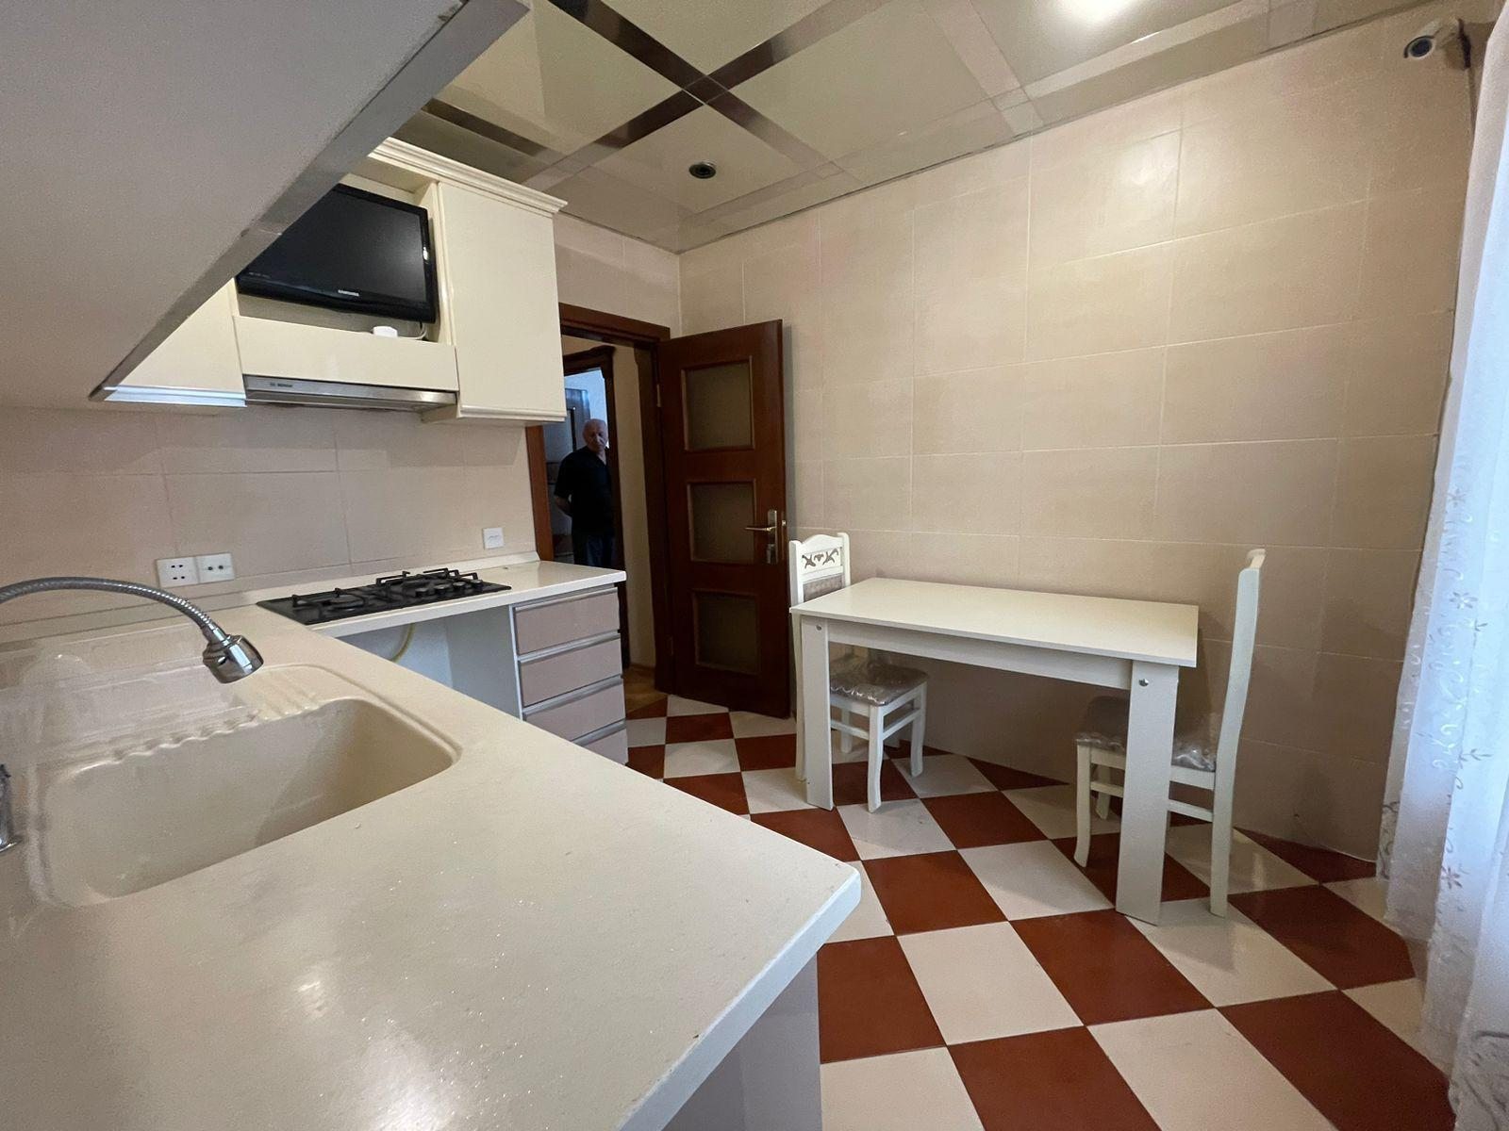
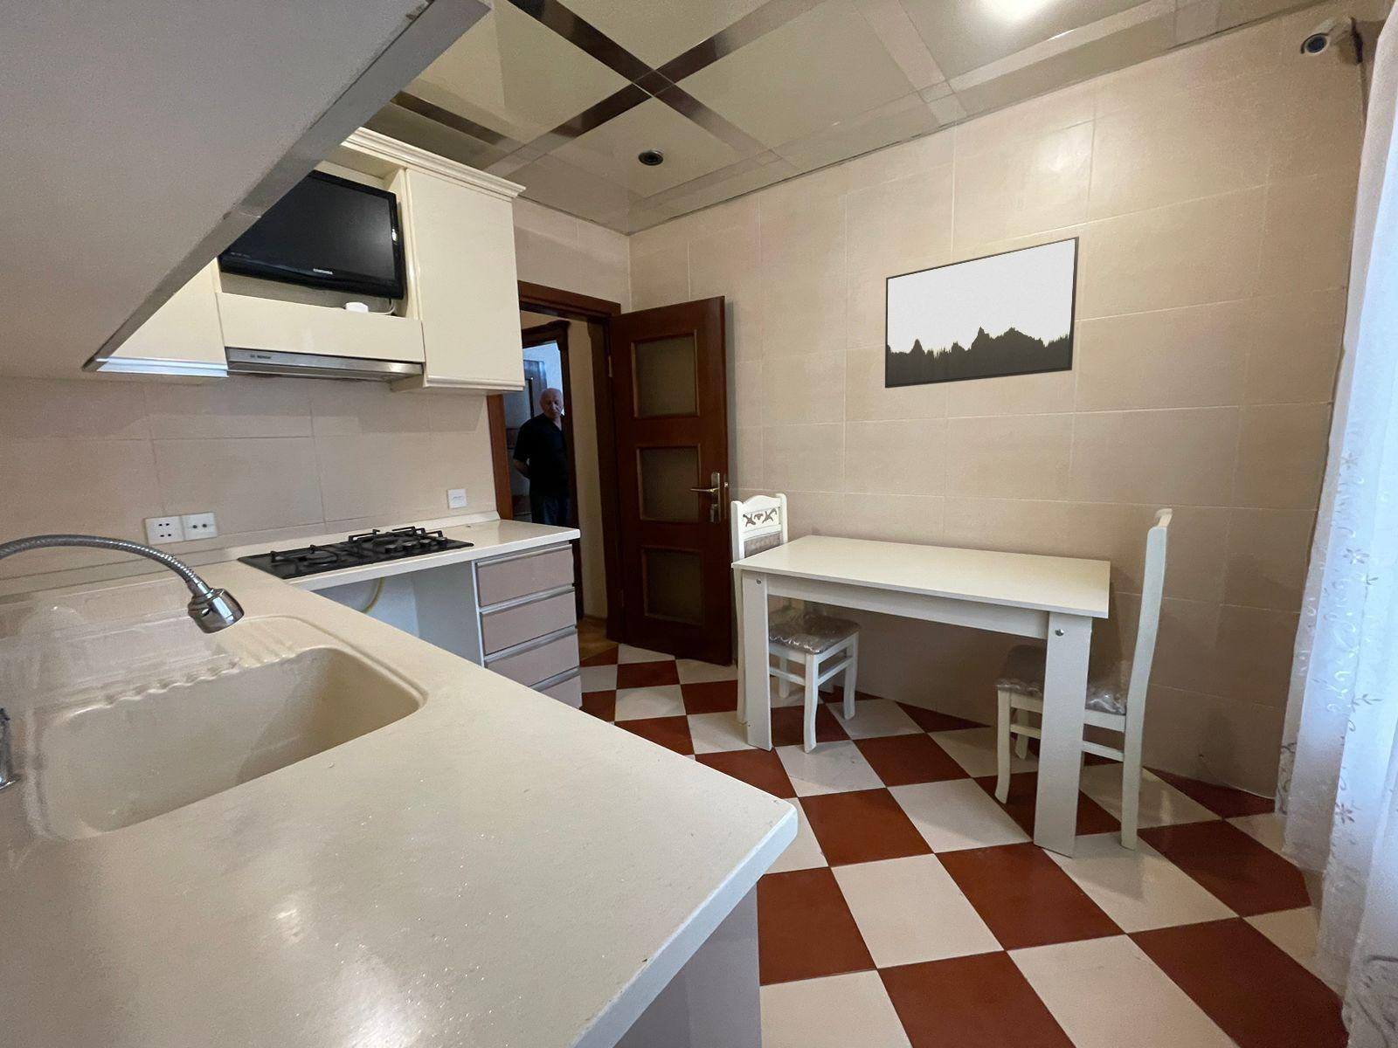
+ wall art [884,234,1080,390]
